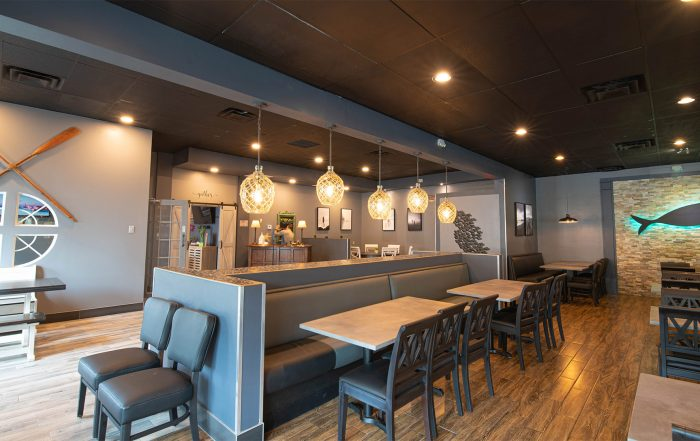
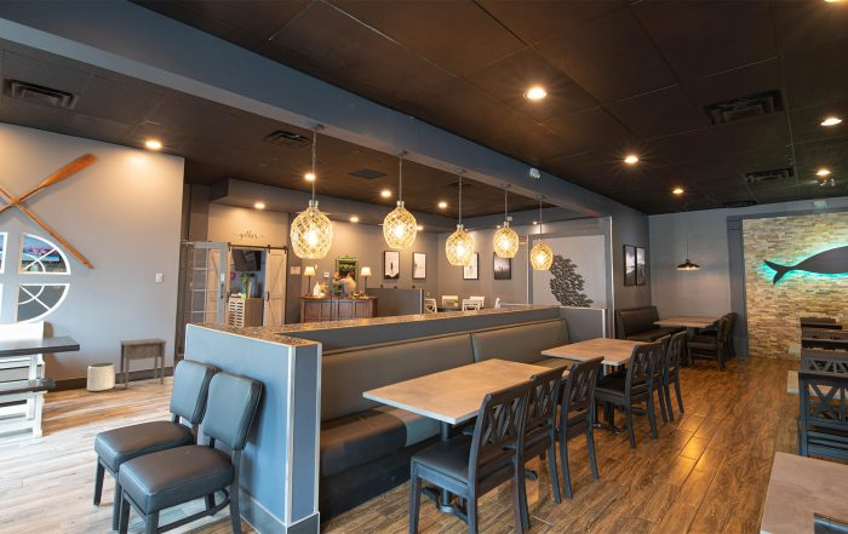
+ plant pot [86,362,116,392]
+ nightstand [119,337,168,390]
